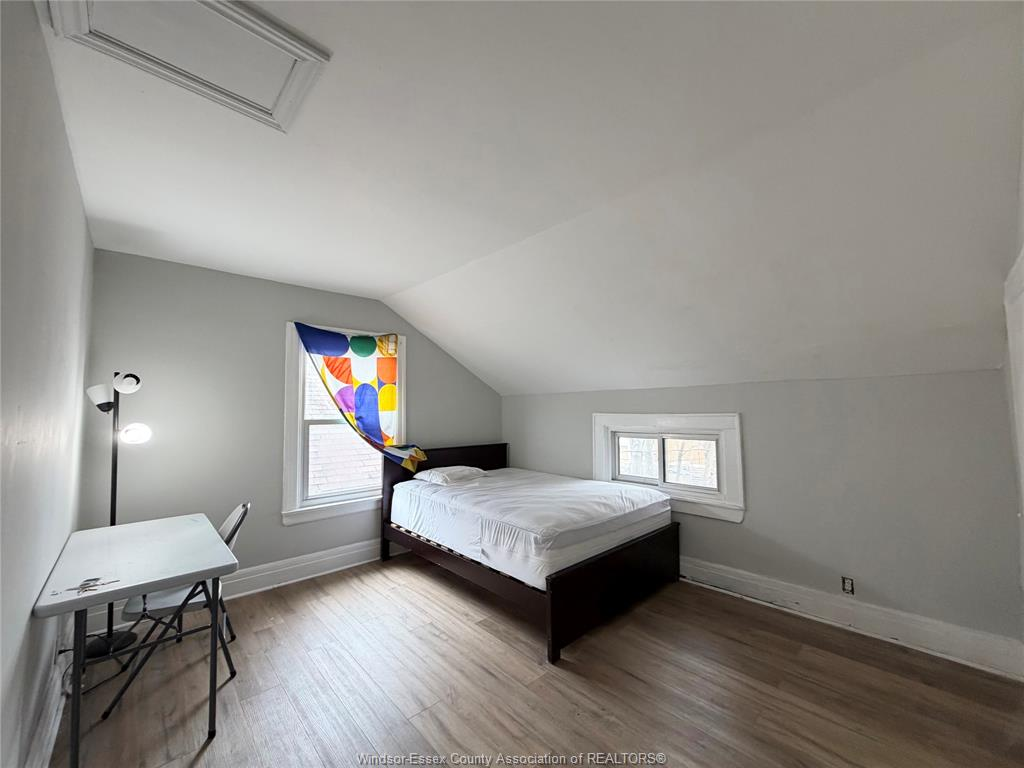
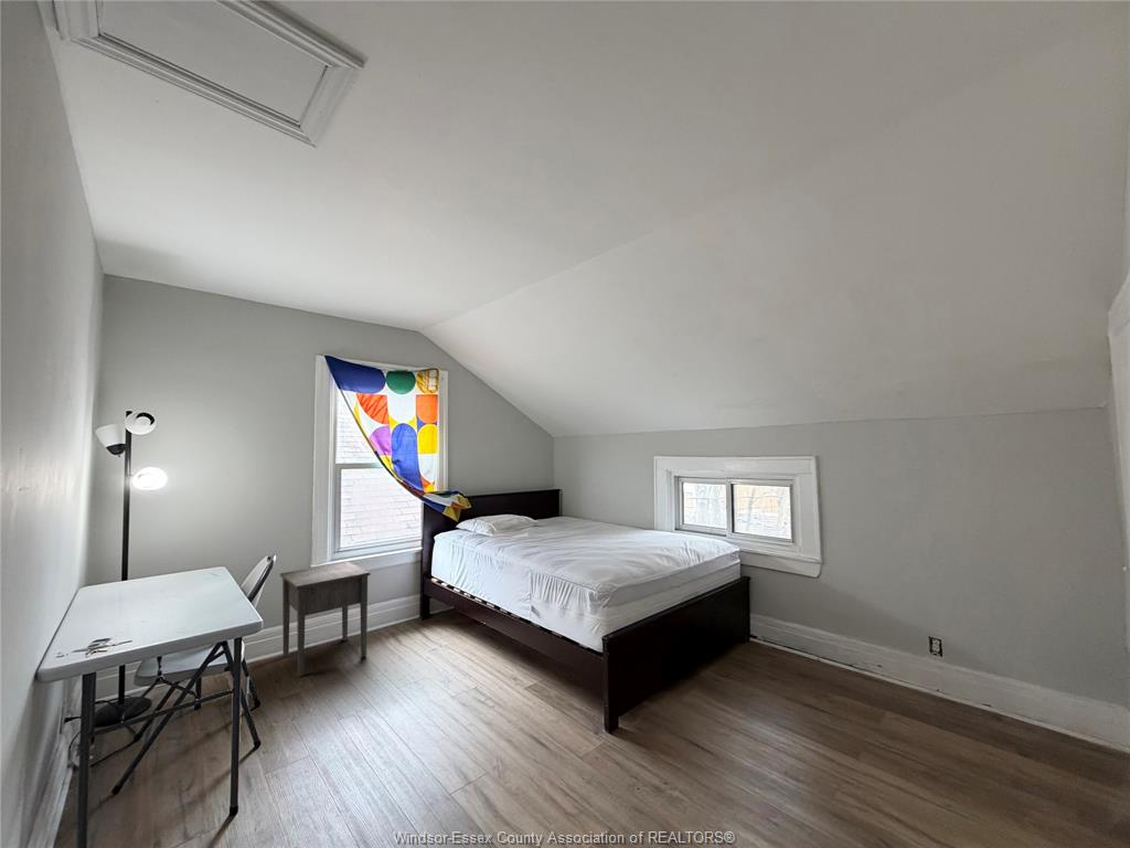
+ nightstand [279,561,371,678]
